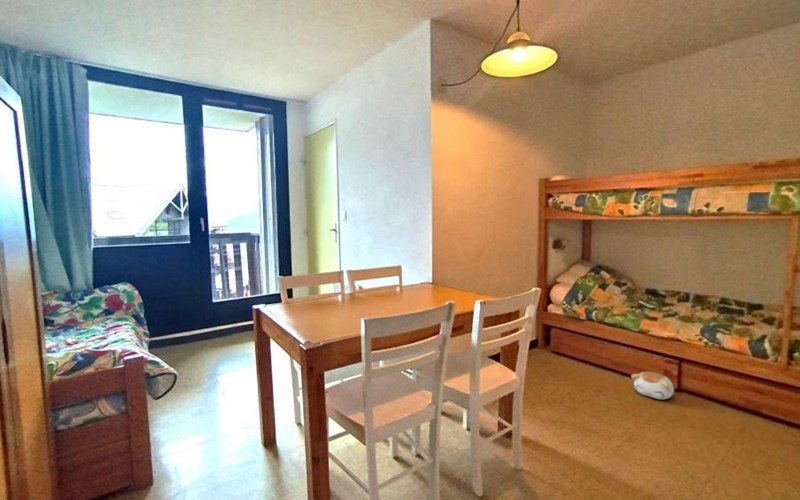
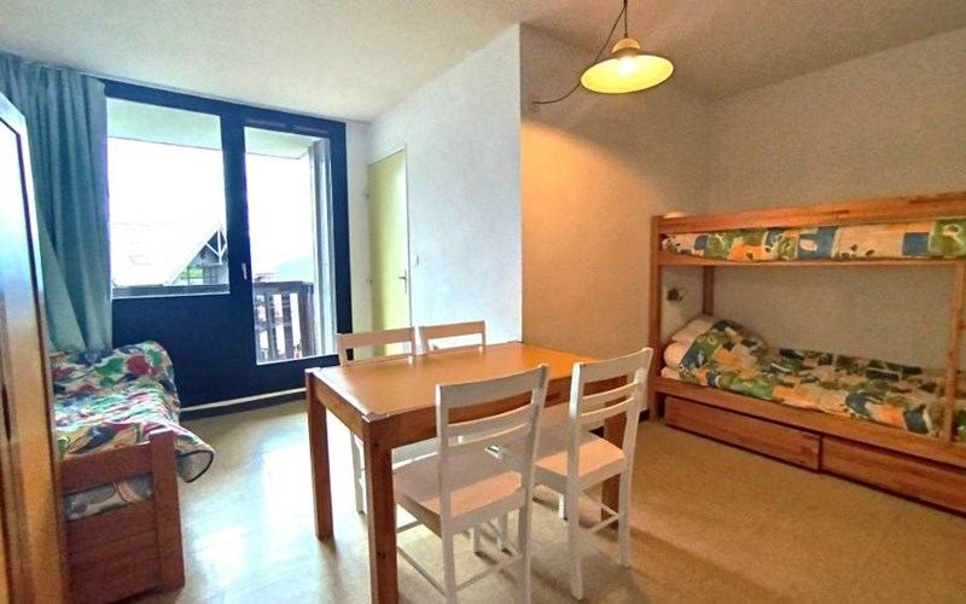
- plush toy [630,371,675,400]
